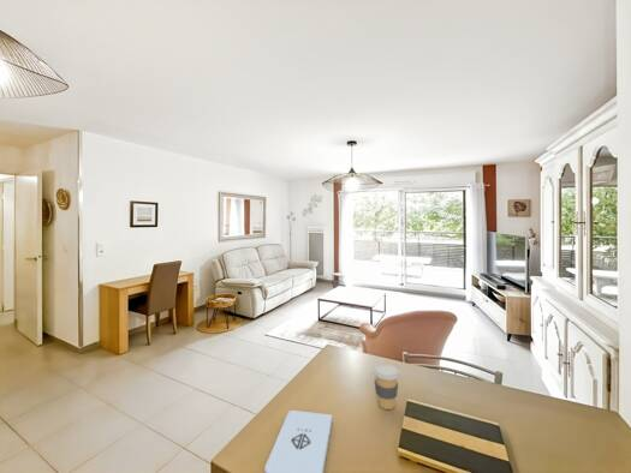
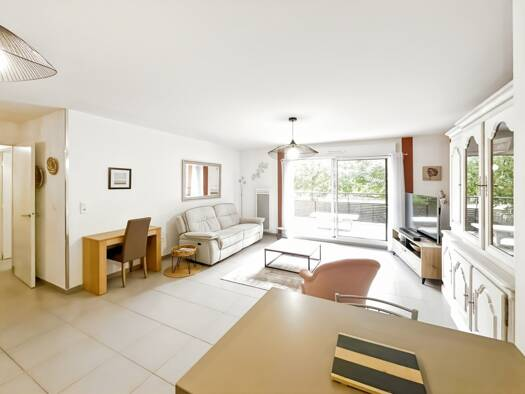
- coffee cup [371,363,401,411]
- notepad [263,409,333,473]
